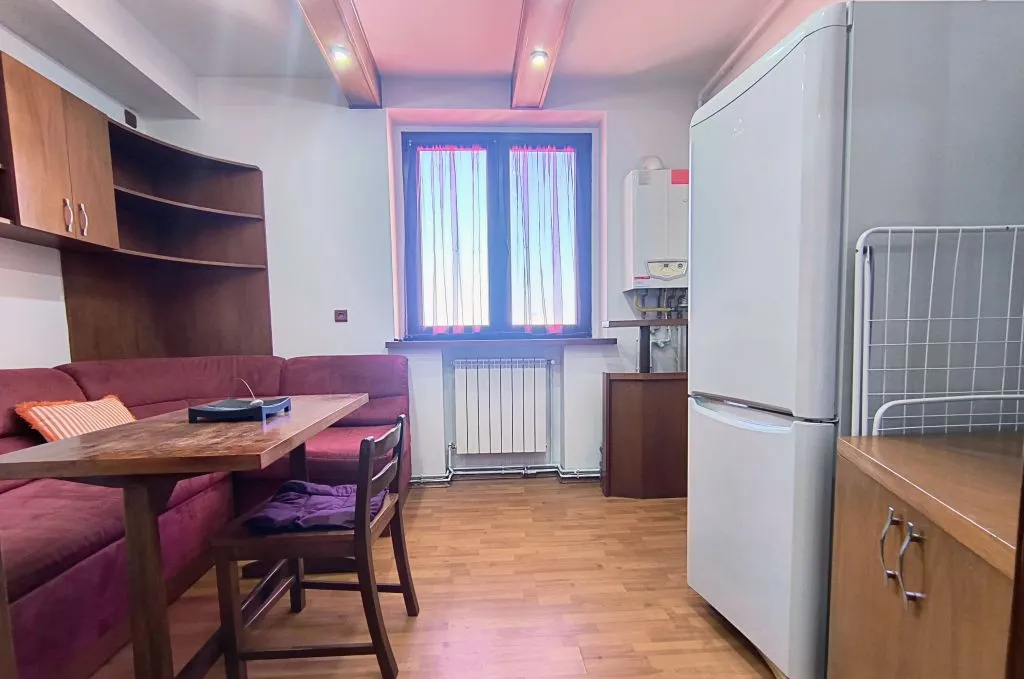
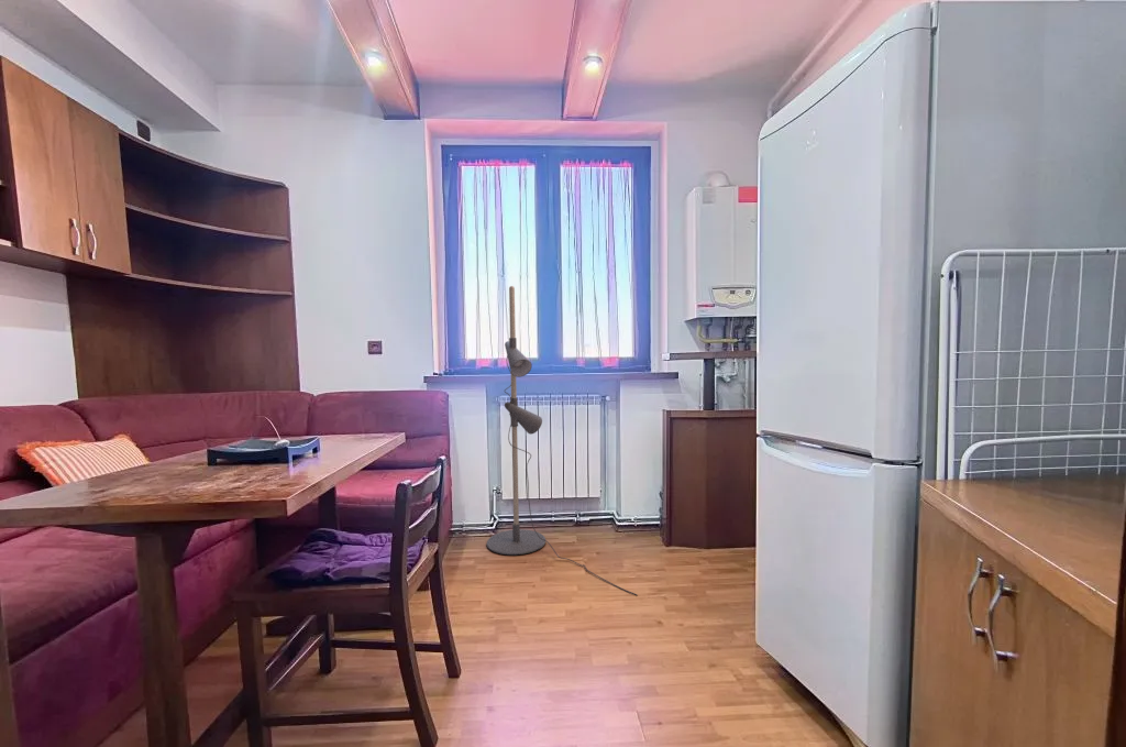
+ floor lamp [486,285,639,596]
